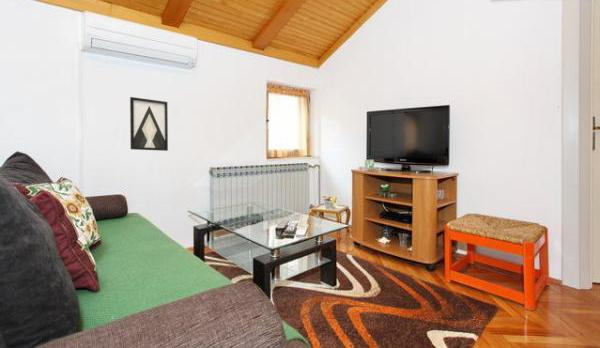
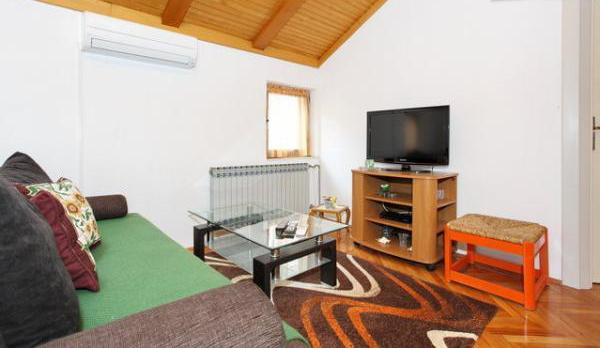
- wall art [129,96,169,152]
